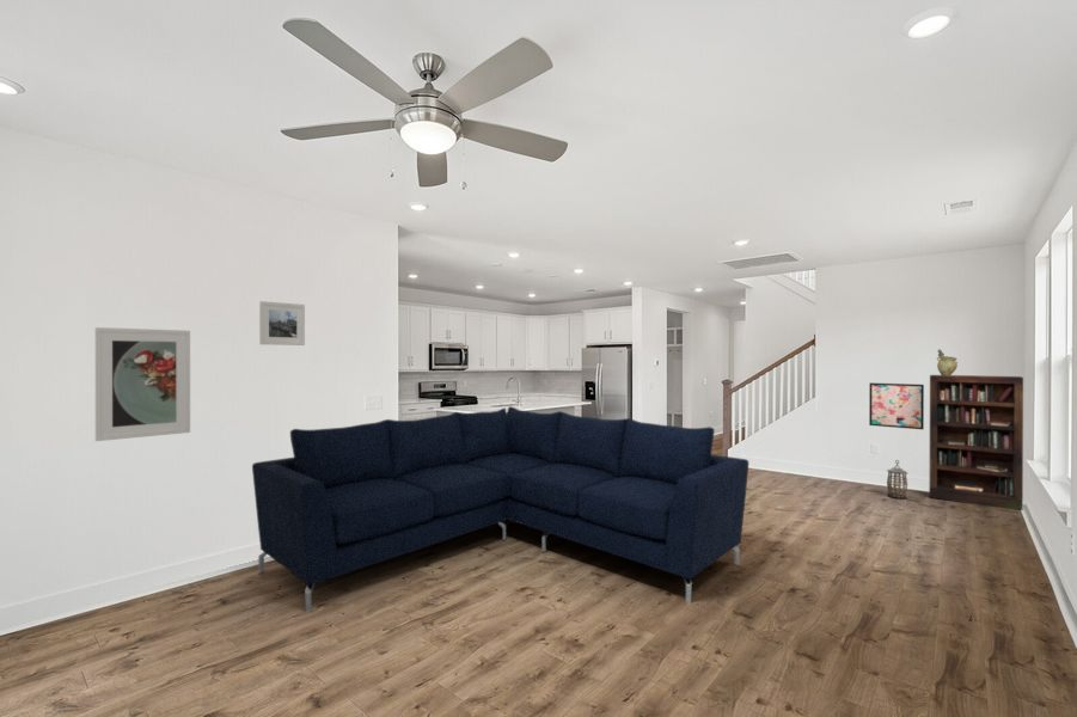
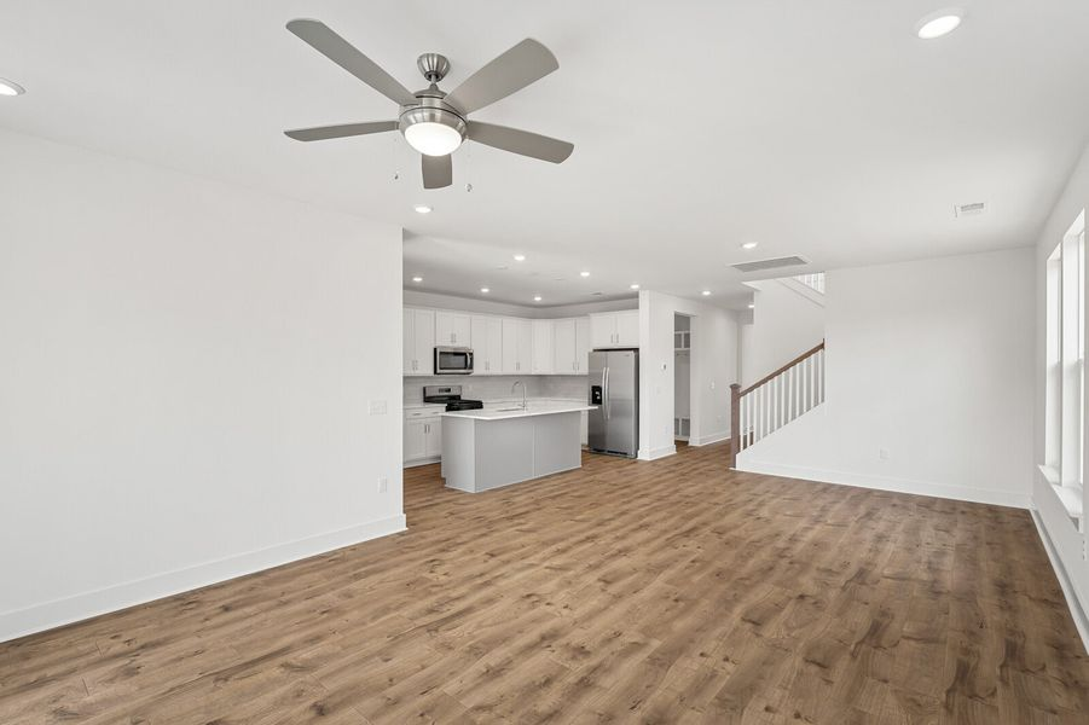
- decorative urn [936,349,959,375]
- sofa [251,405,749,613]
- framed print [94,326,191,442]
- bookcase [928,374,1024,511]
- wall art [868,381,925,430]
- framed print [258,300,306,347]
- lantern [886,459,908,501]
